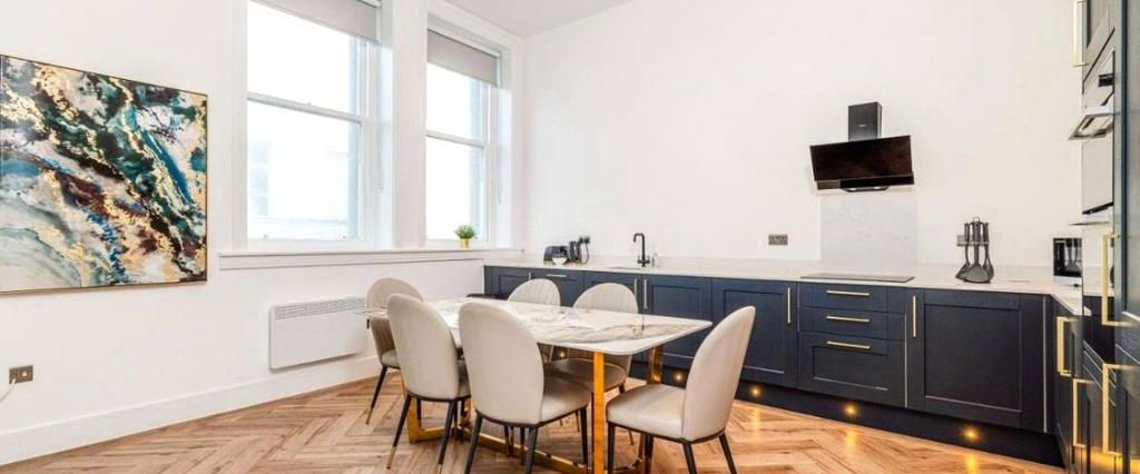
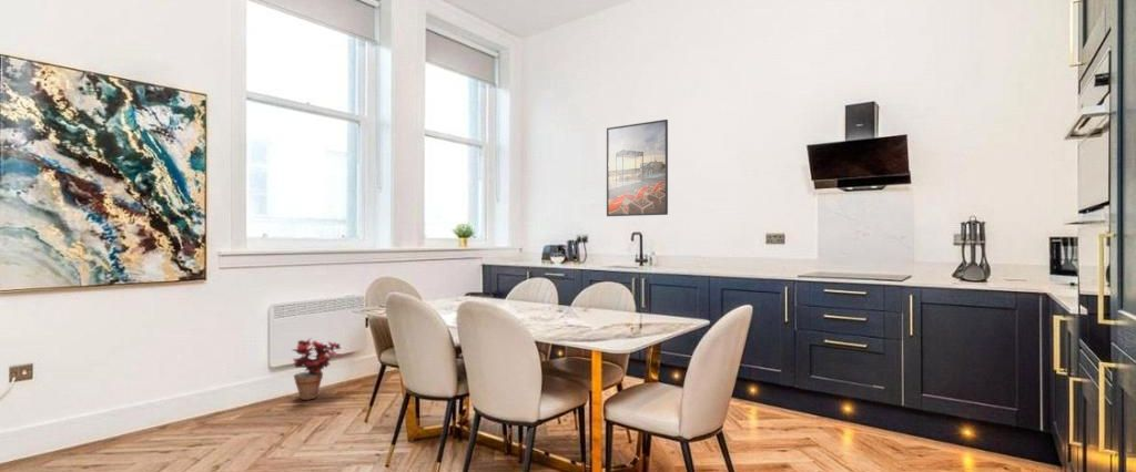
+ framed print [606,119,669,217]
+ potted plant [291,337,344,401]
